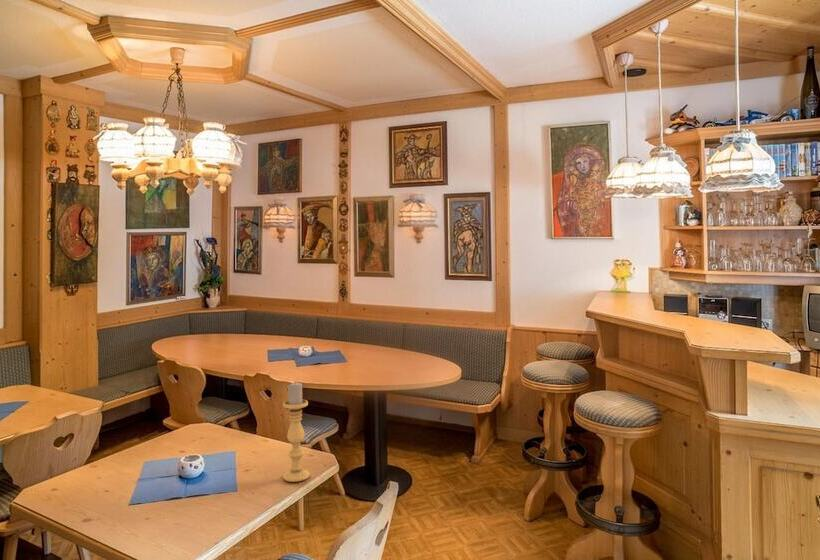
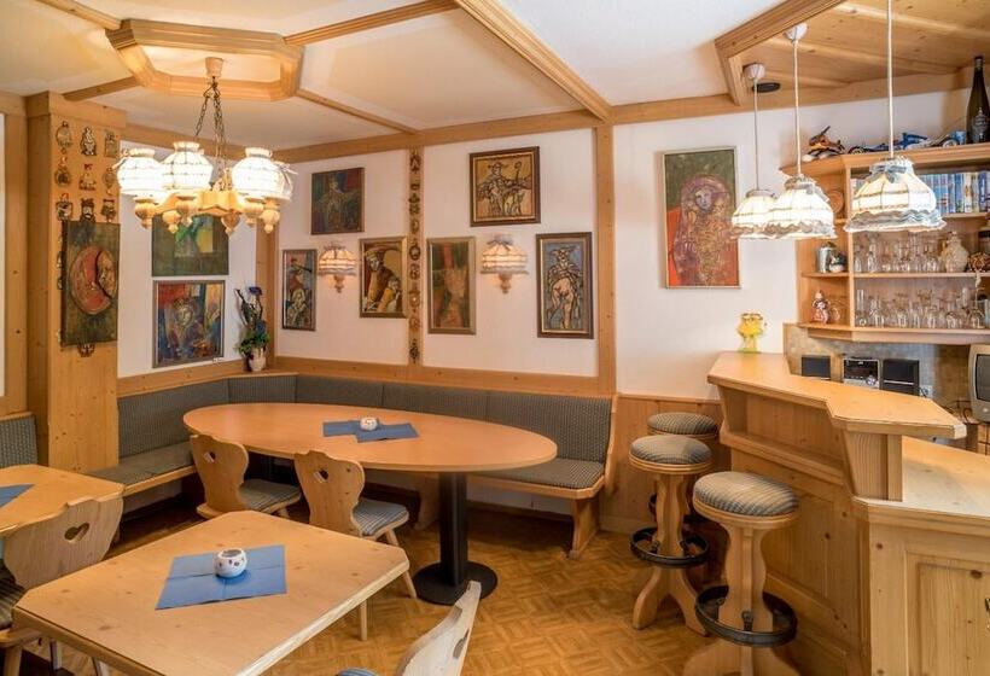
- candle holder [282,381,311,483]
